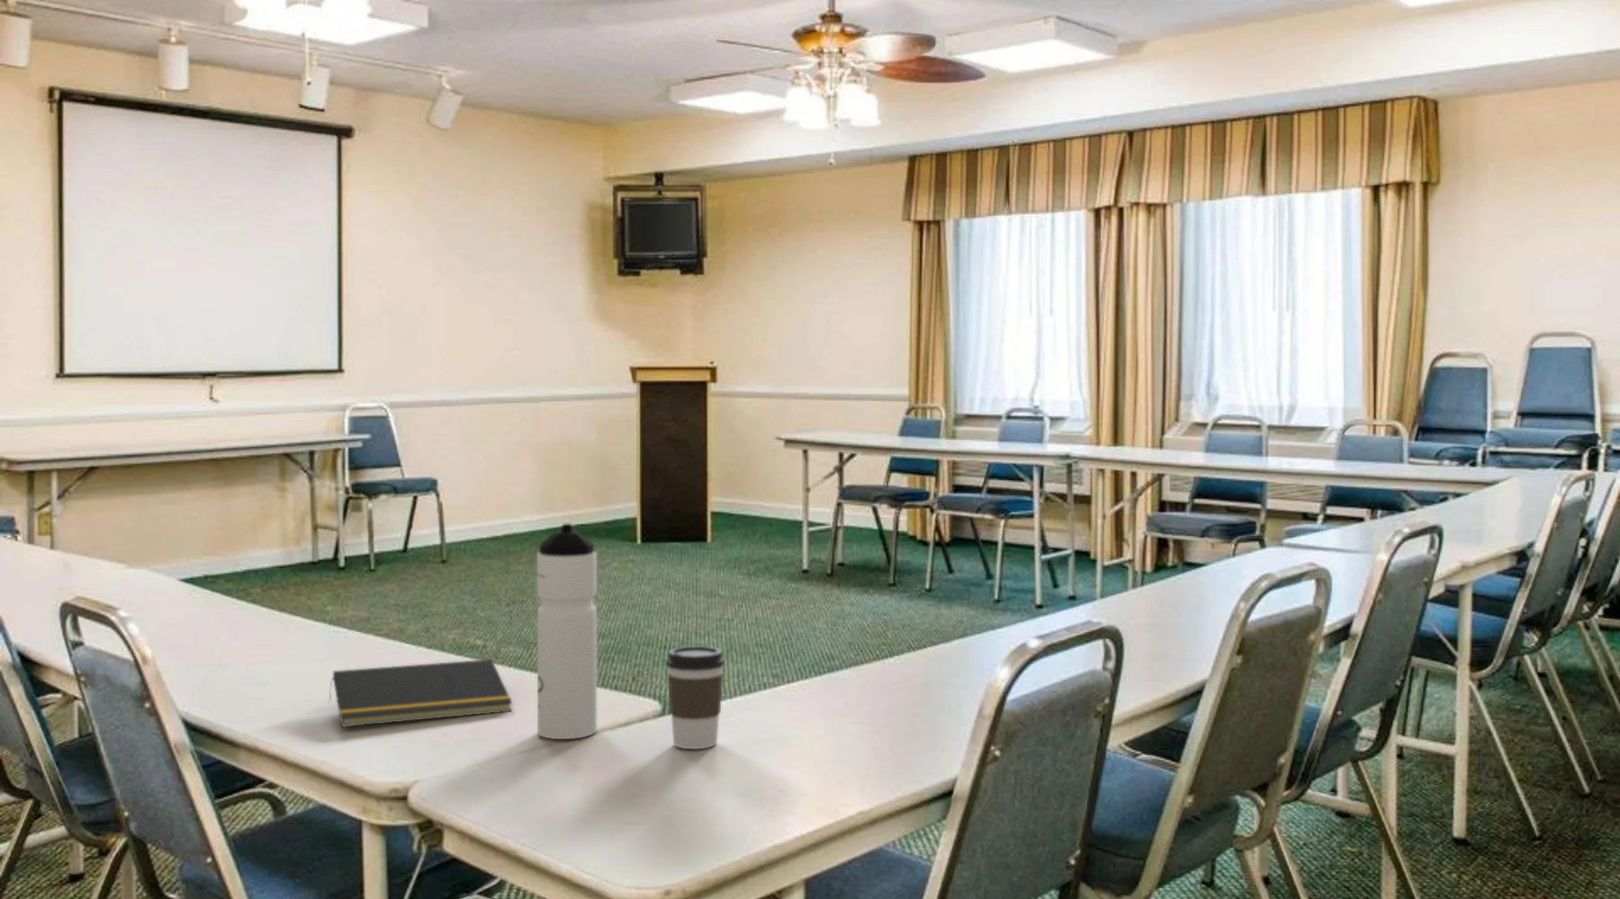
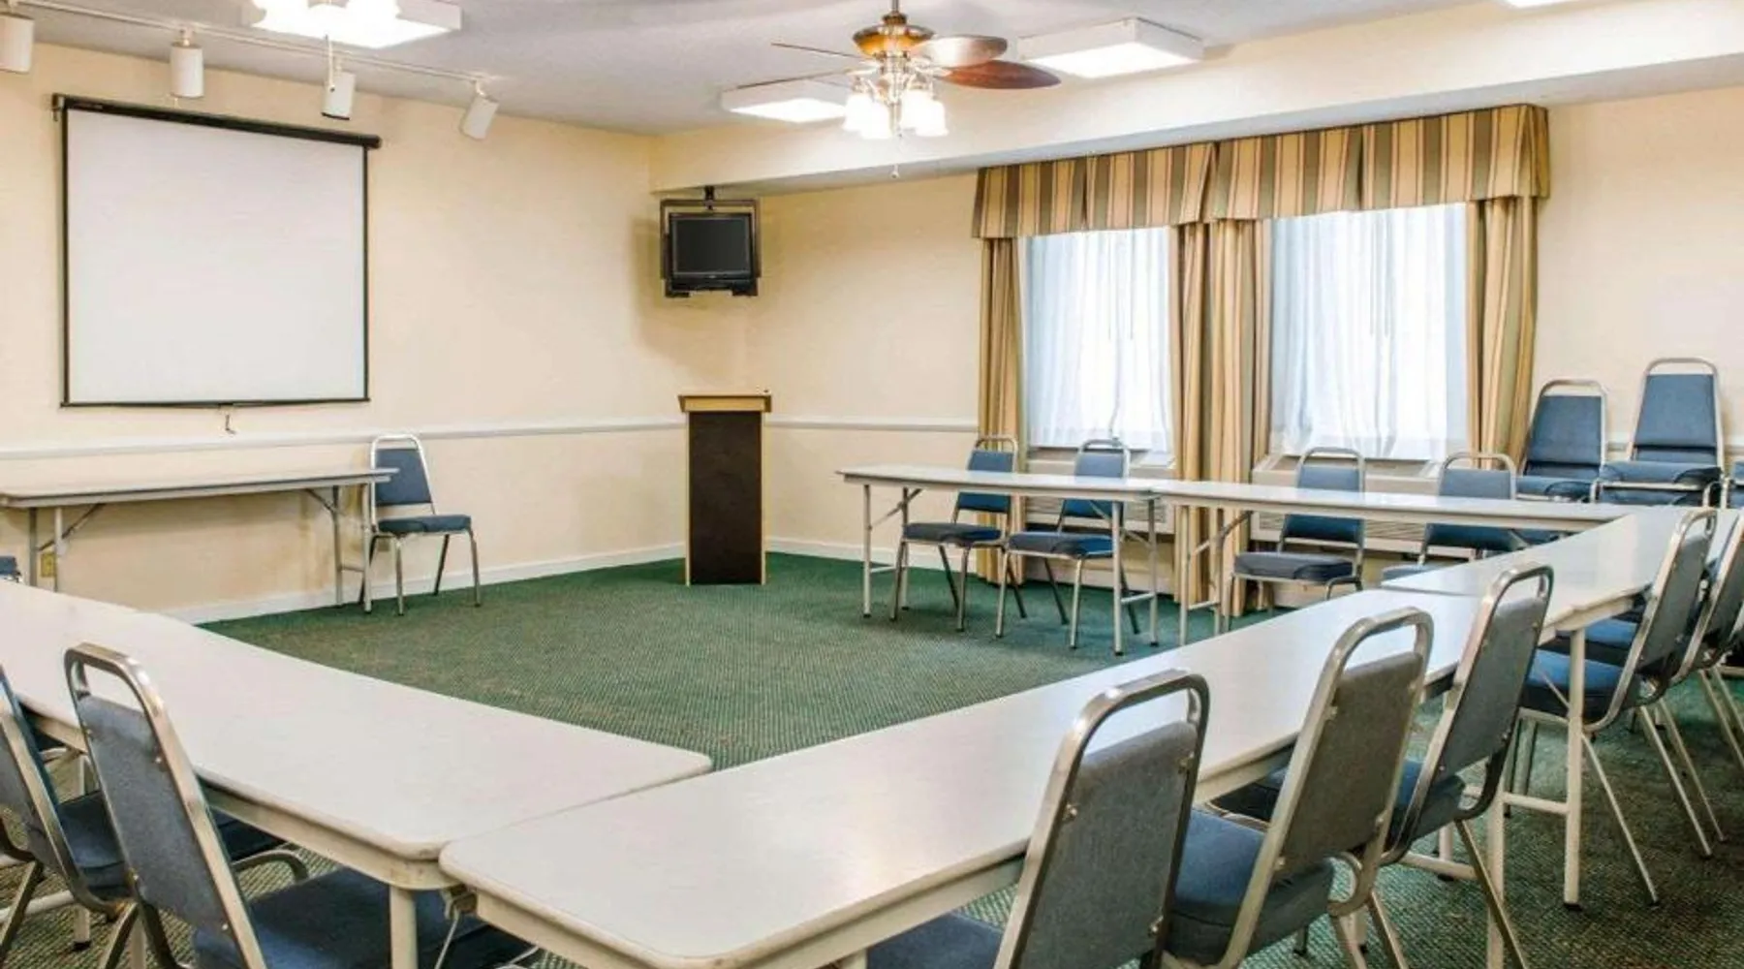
- notepad [328,658,513,728]
- coffee cup [665,645,726,750]
- water bottle [536,524,597,740]
